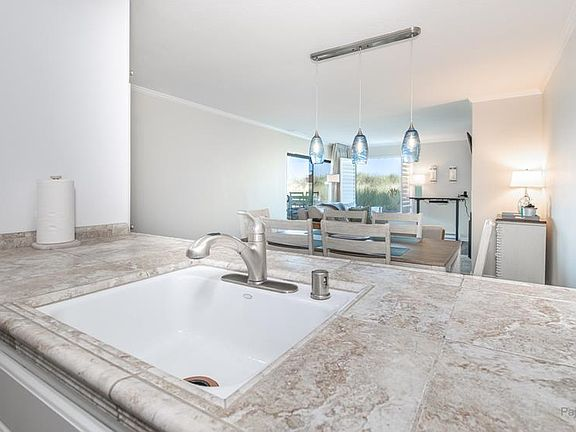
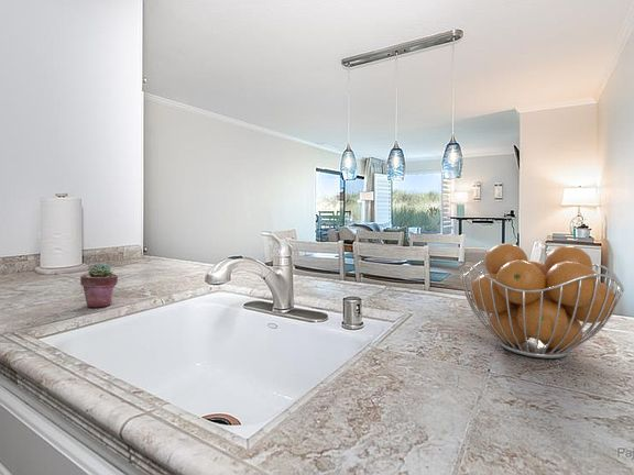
+ potted succulent [79,262,119,308]
+ fruit basket [458,243,625,360]
